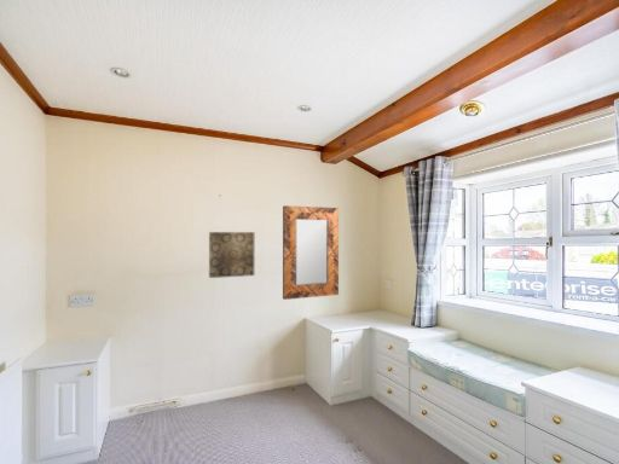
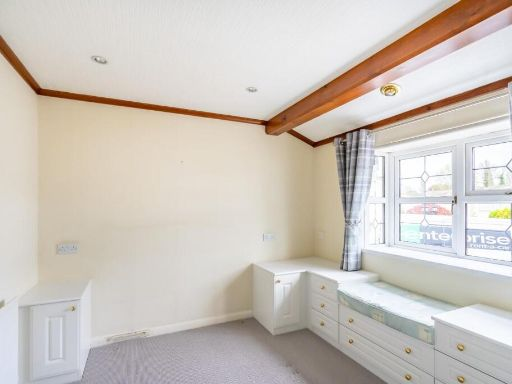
- home mirror [282,204,340,301]
- wall art [208,231,255,279]
